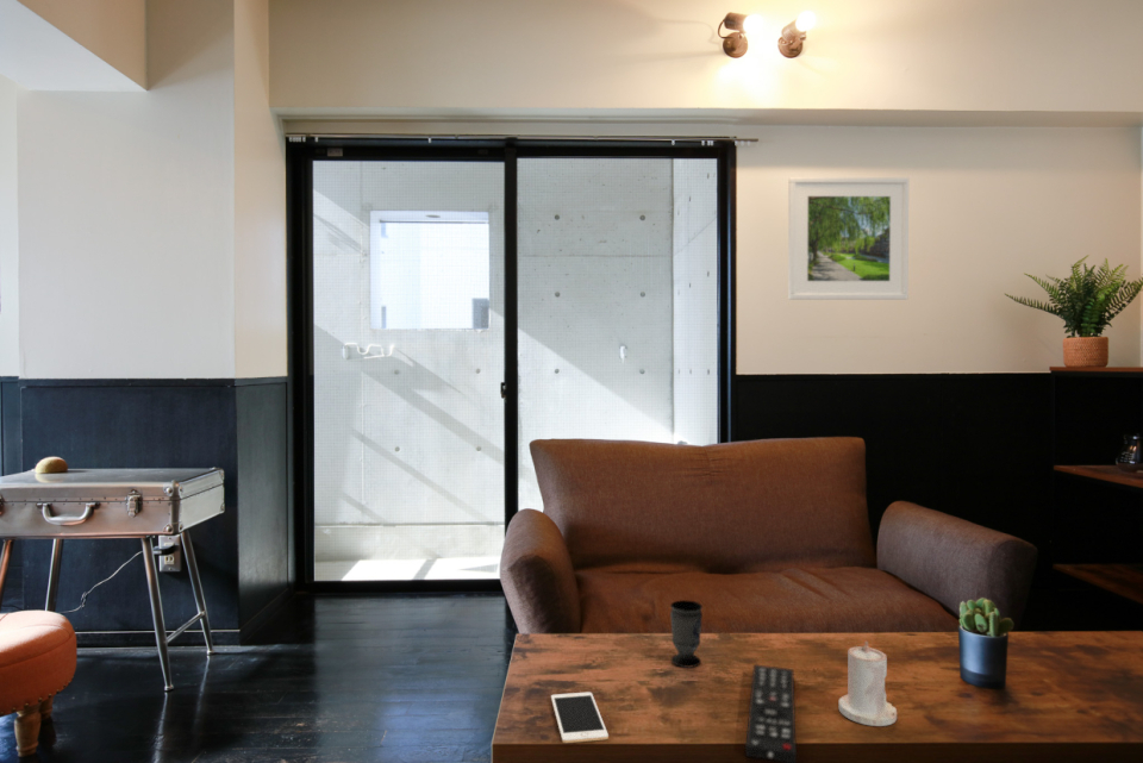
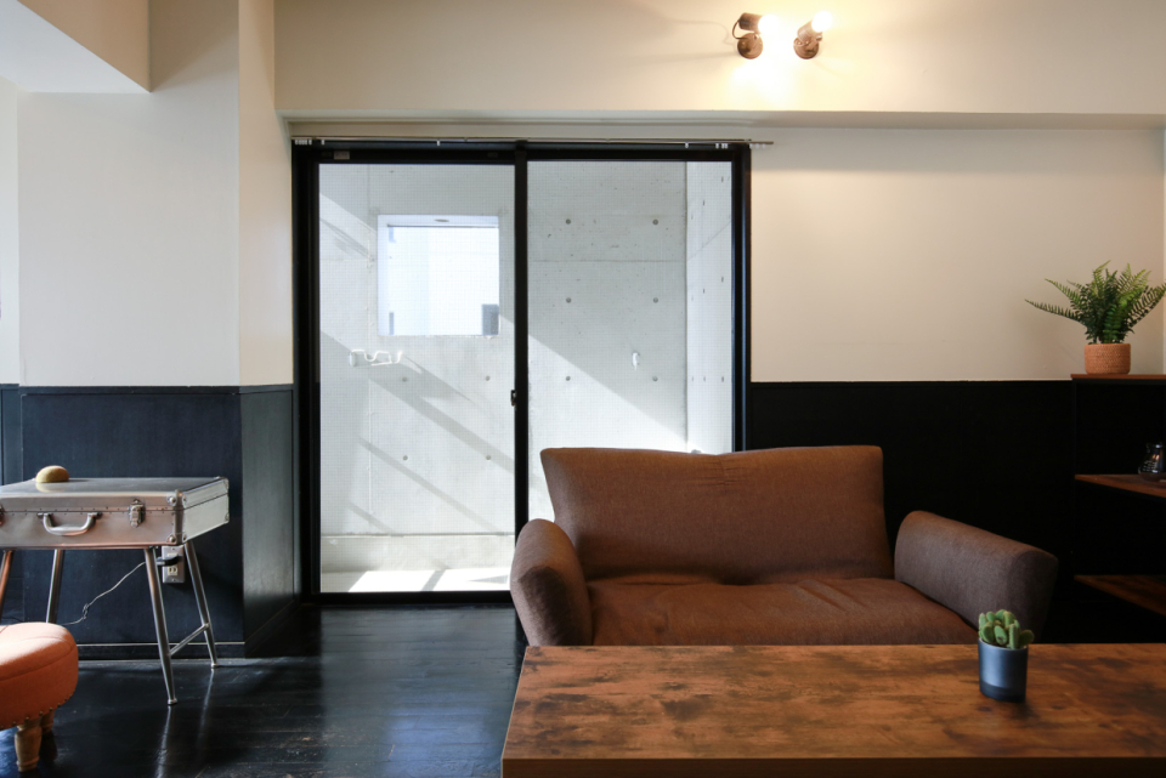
- cell phone [550,690,610,744]
- remote control [744,663,798,763]
- candle [837,640,898,727]
- cup [669,599,704,669]
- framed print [787,176,910,301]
